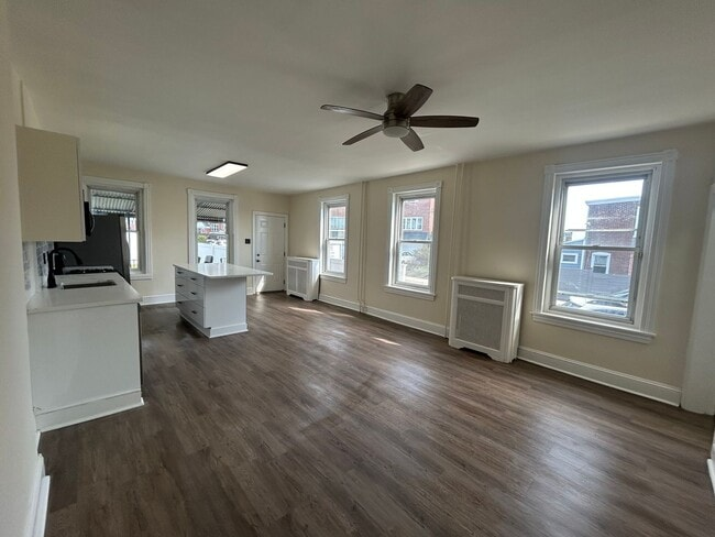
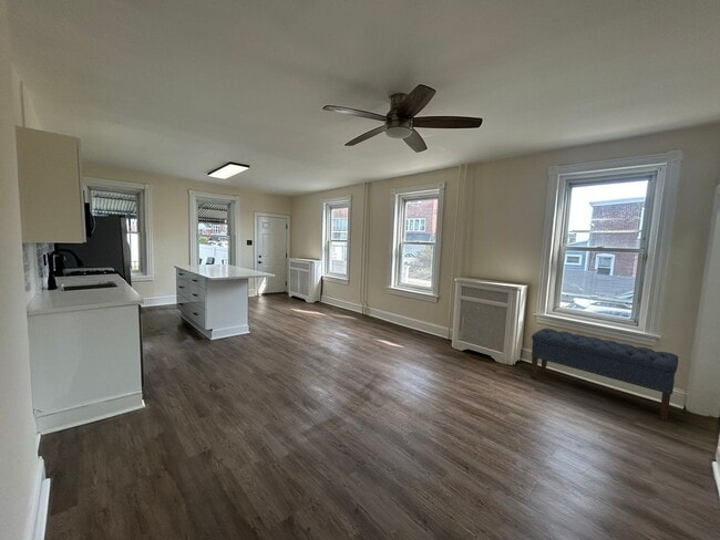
+ bench [529,328,679,422]
